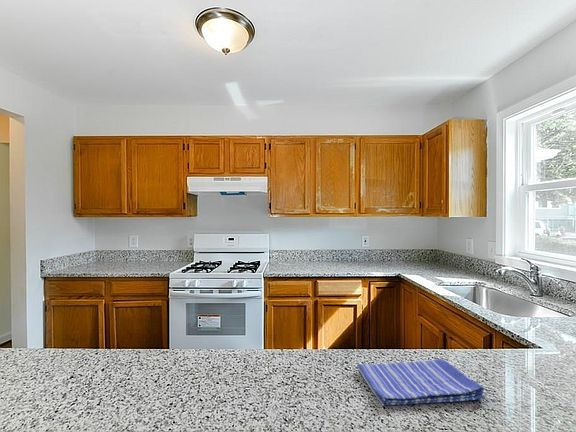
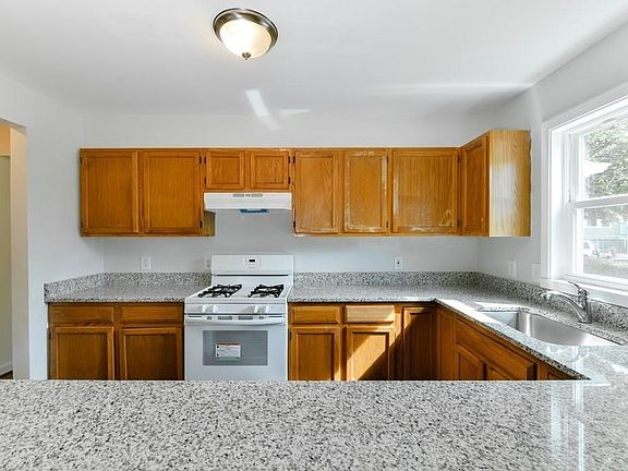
- dish towel [356,358,485,407]
